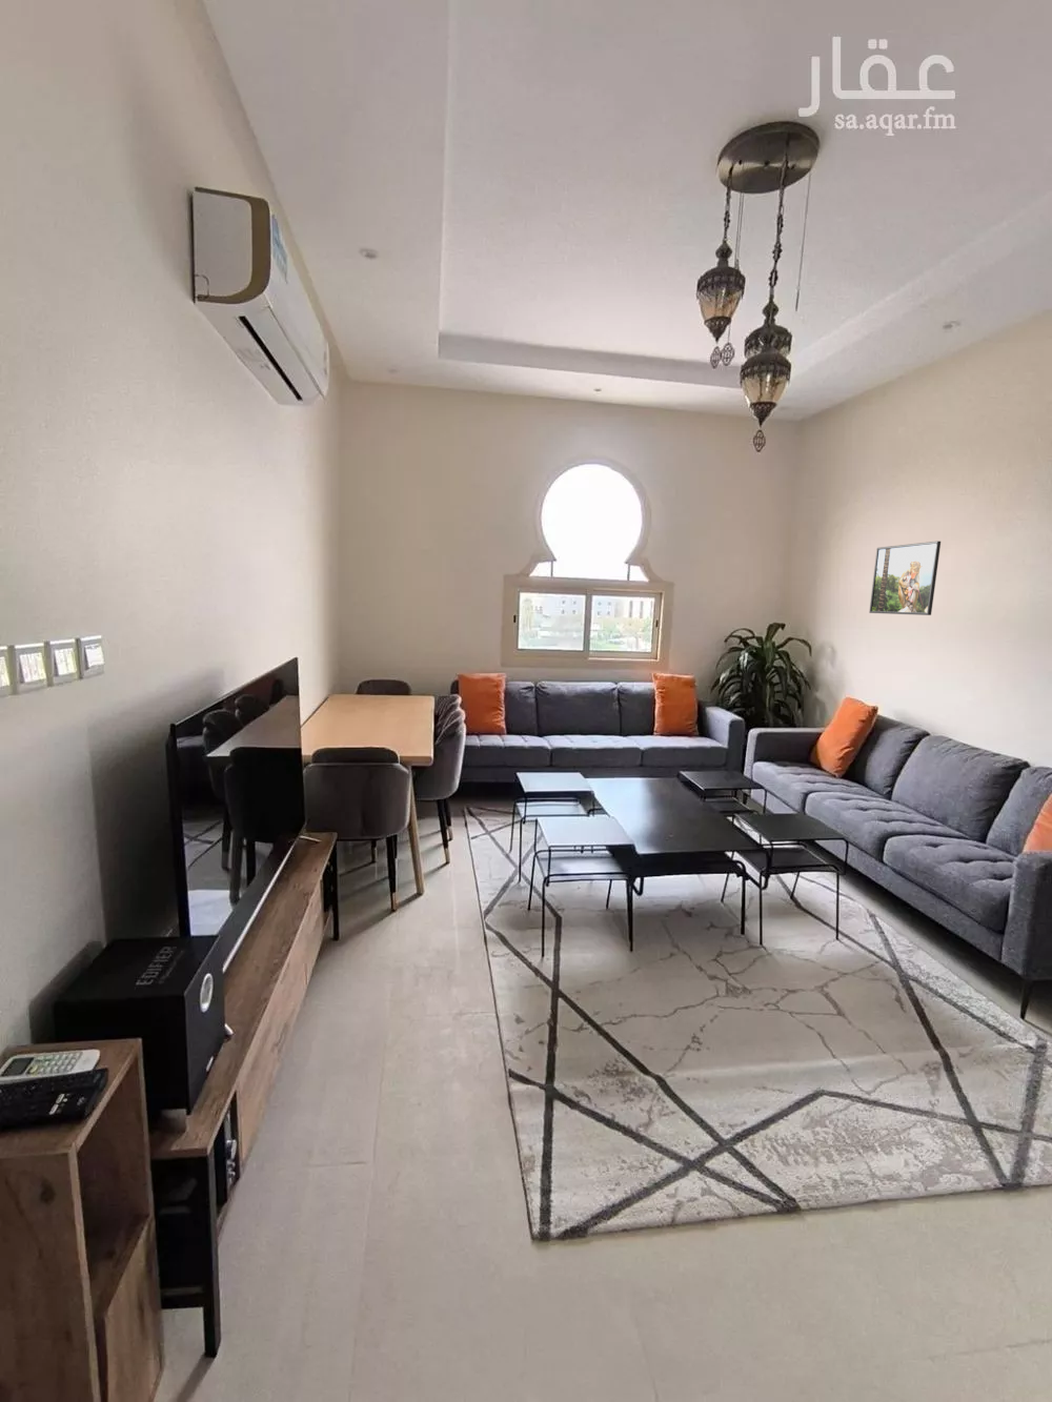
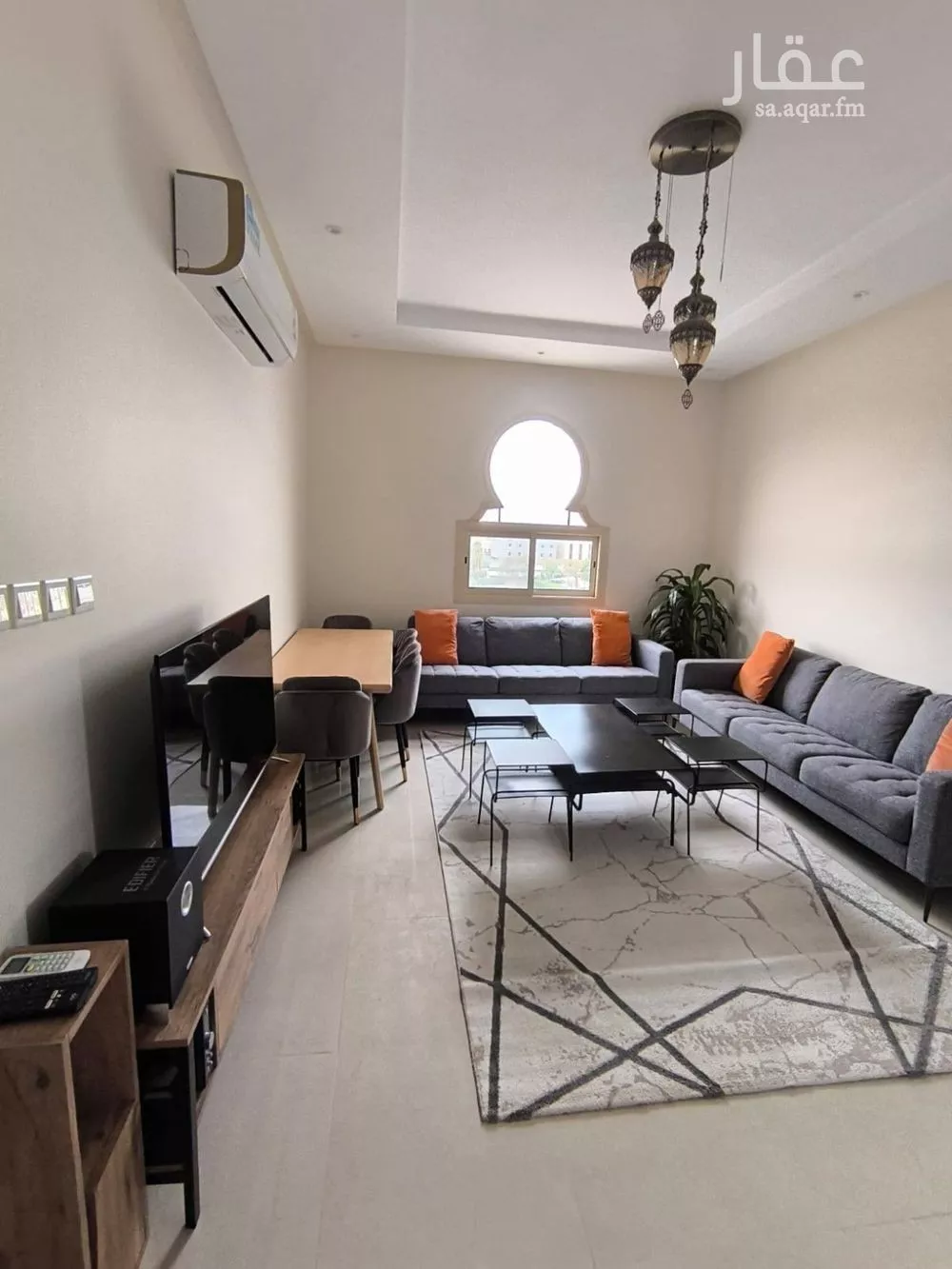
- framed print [867,540,941,616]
